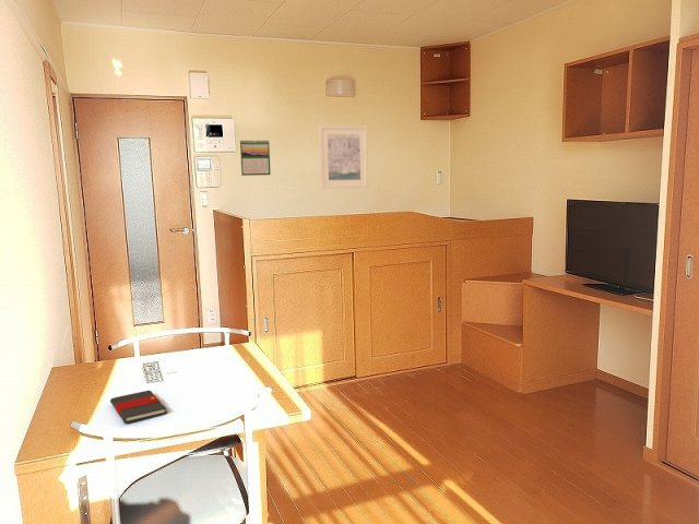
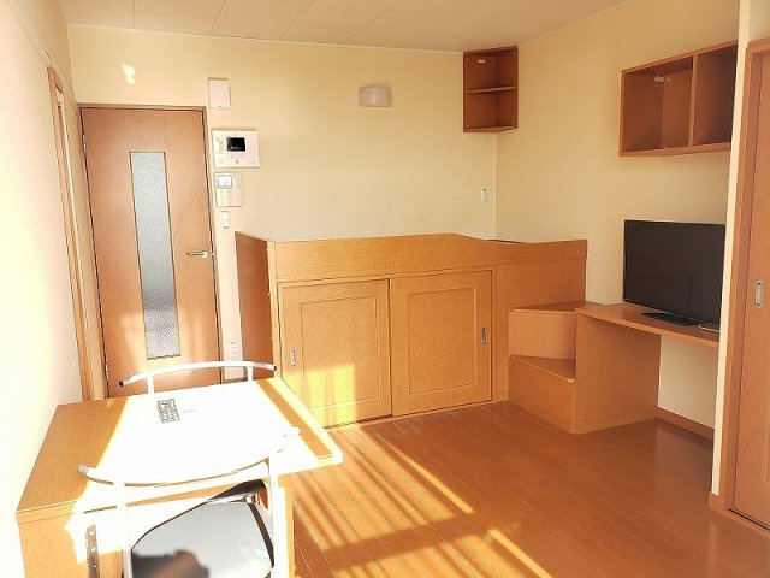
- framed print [318,124,369,190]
- book [109,390,168,425]
- calendar [239,139,272,177]
